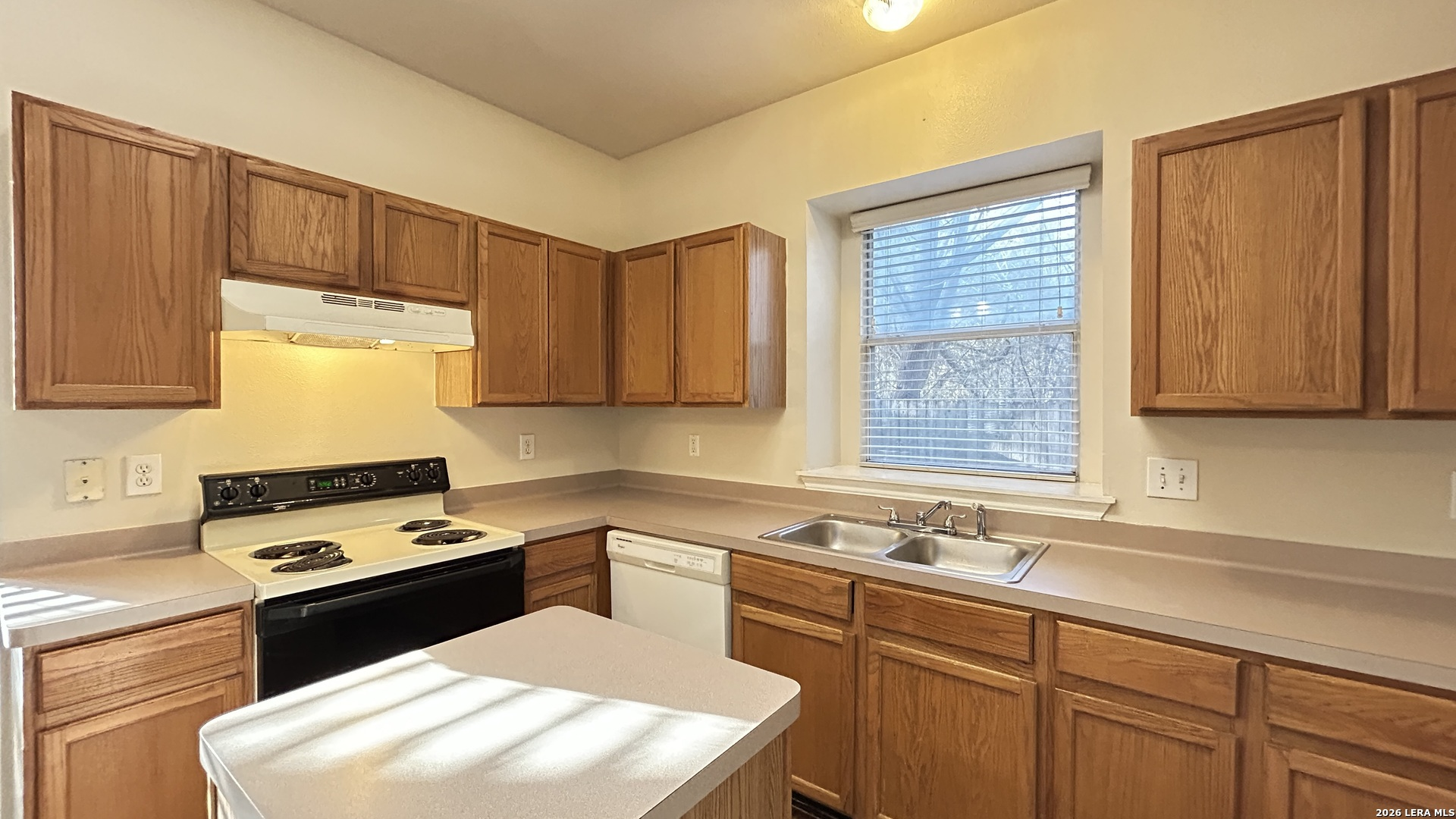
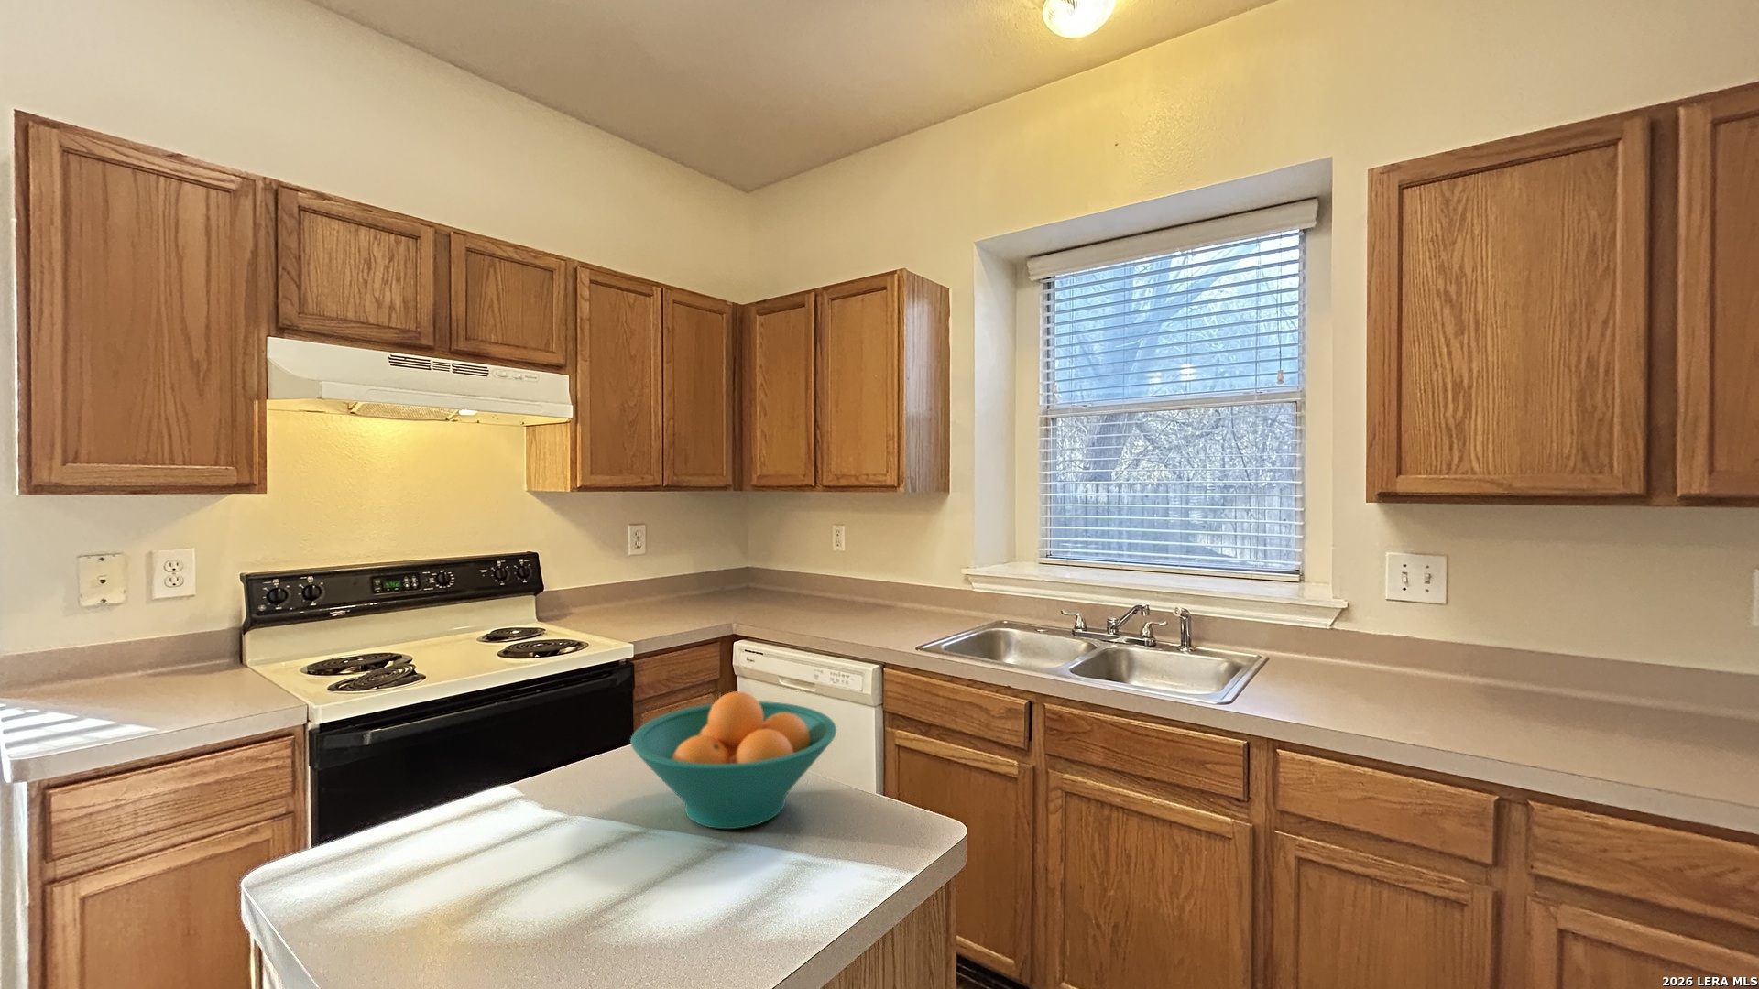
+ fruit bowl [629,691,837,830]
